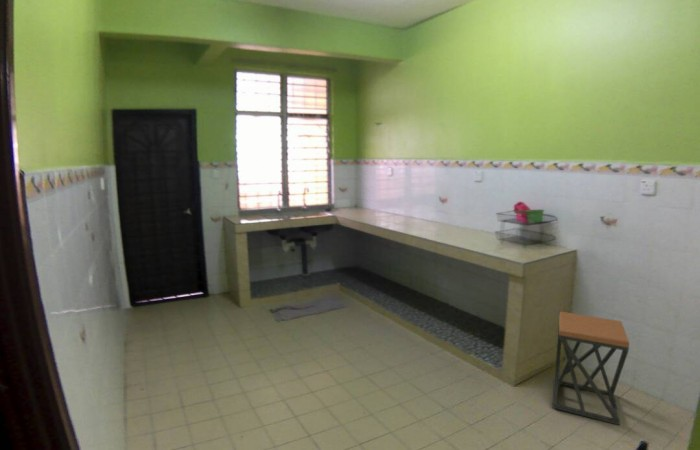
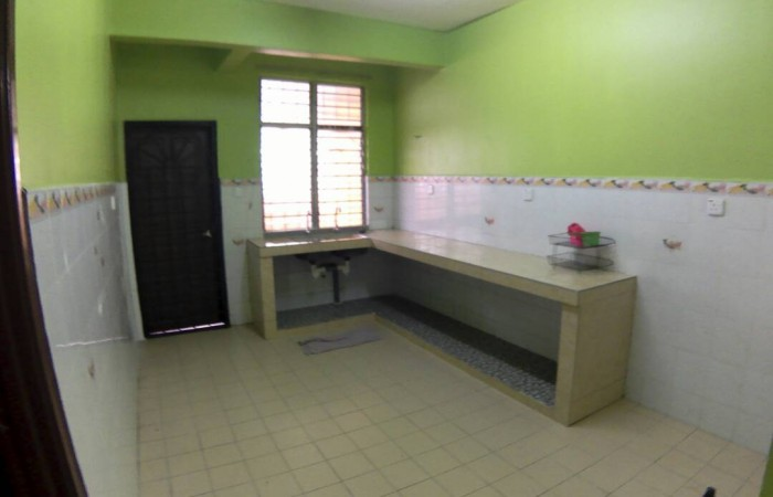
- stool [551,311,630,426]
